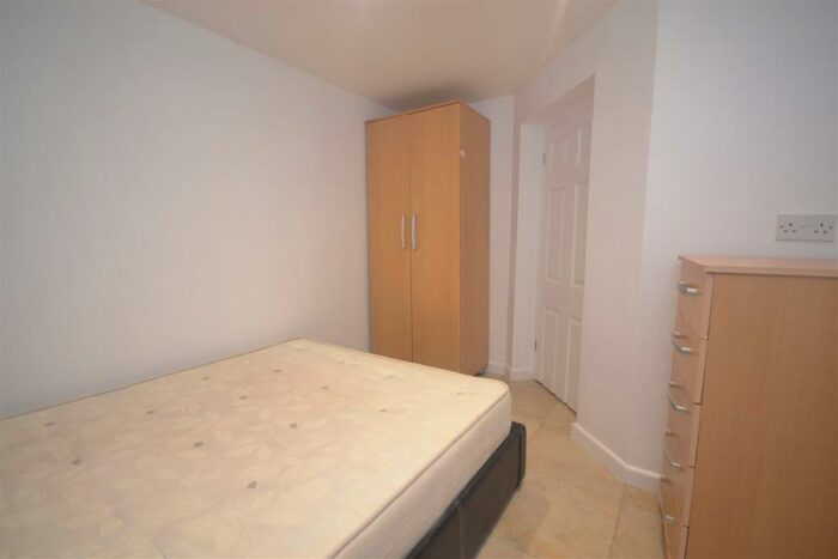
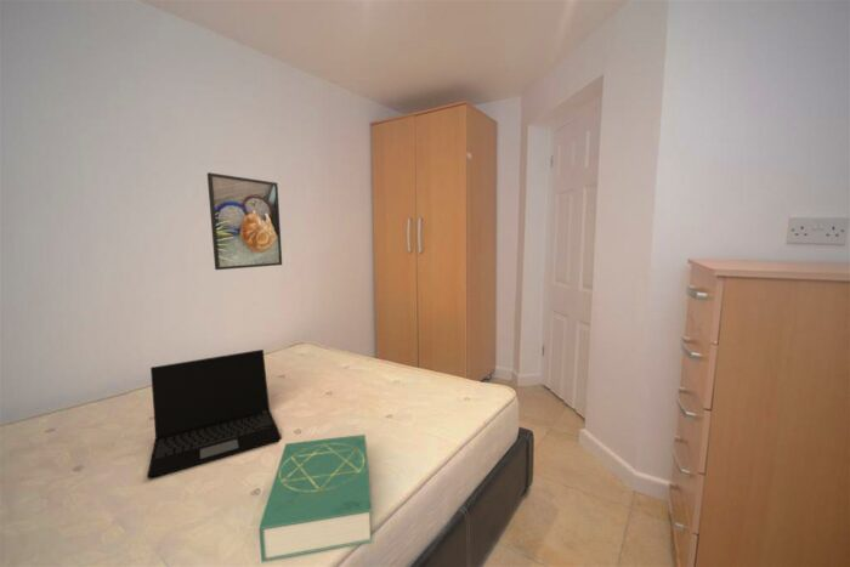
+ book [257,433,373,563]
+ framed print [206,171,283,271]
+ laptop [146,348,283,480]
